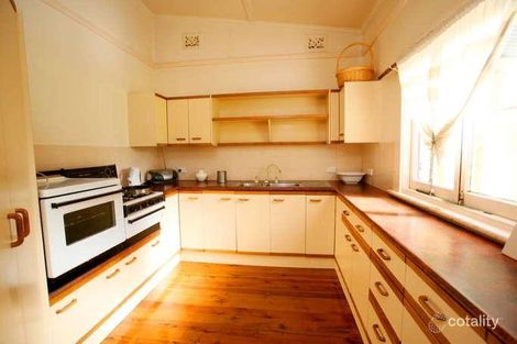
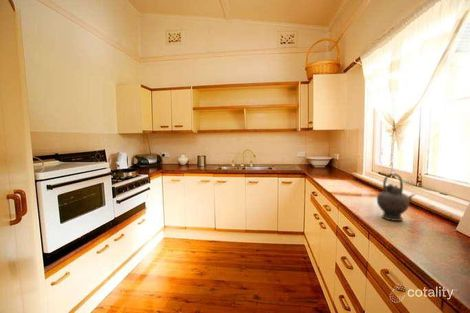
+ teapot [376,172,416,222]
